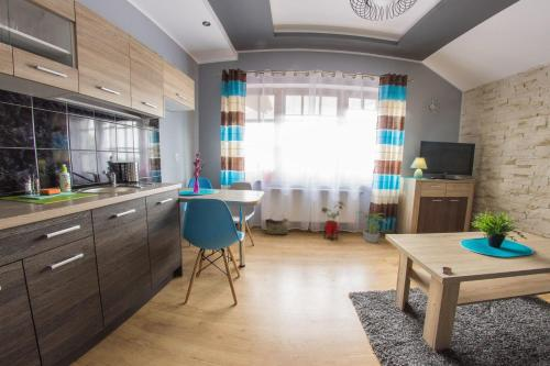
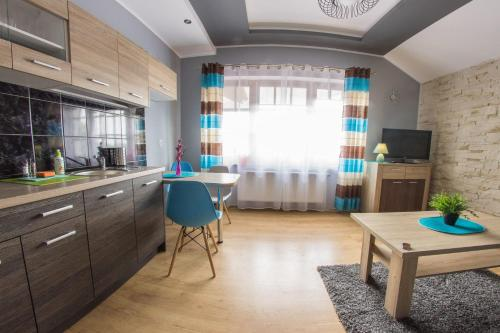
- potted plant [355,210,389,244]
- house plant [320,200,346,242]
- basket [264,212,290,236]
